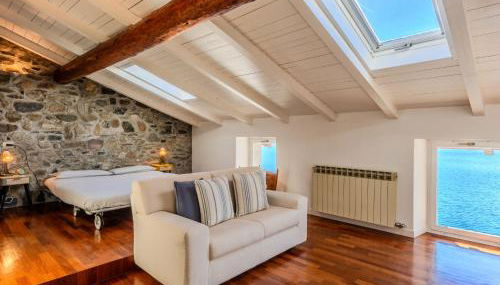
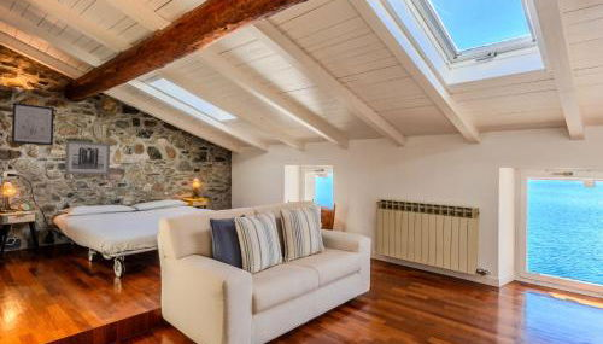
+ wall art [11,101,55,147]
+ wall art [64,140,111,176]
